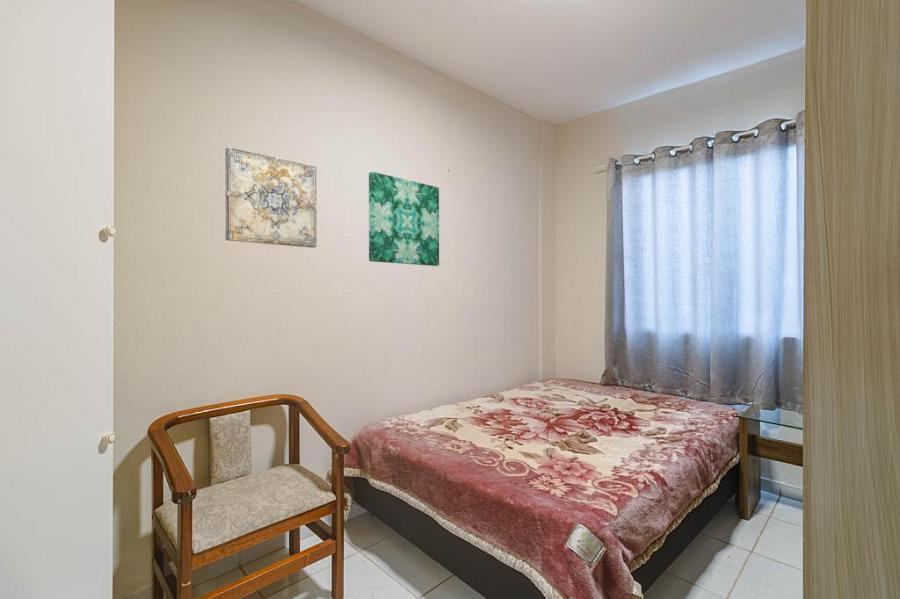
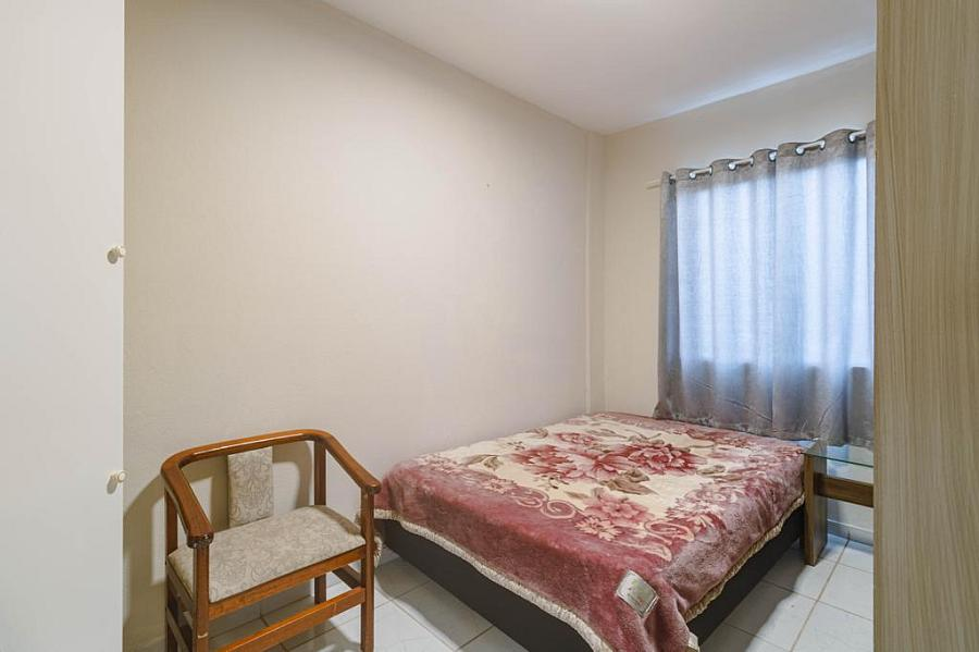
- wall art [224,146,317,249]
- wall art [368,171,440,267]
